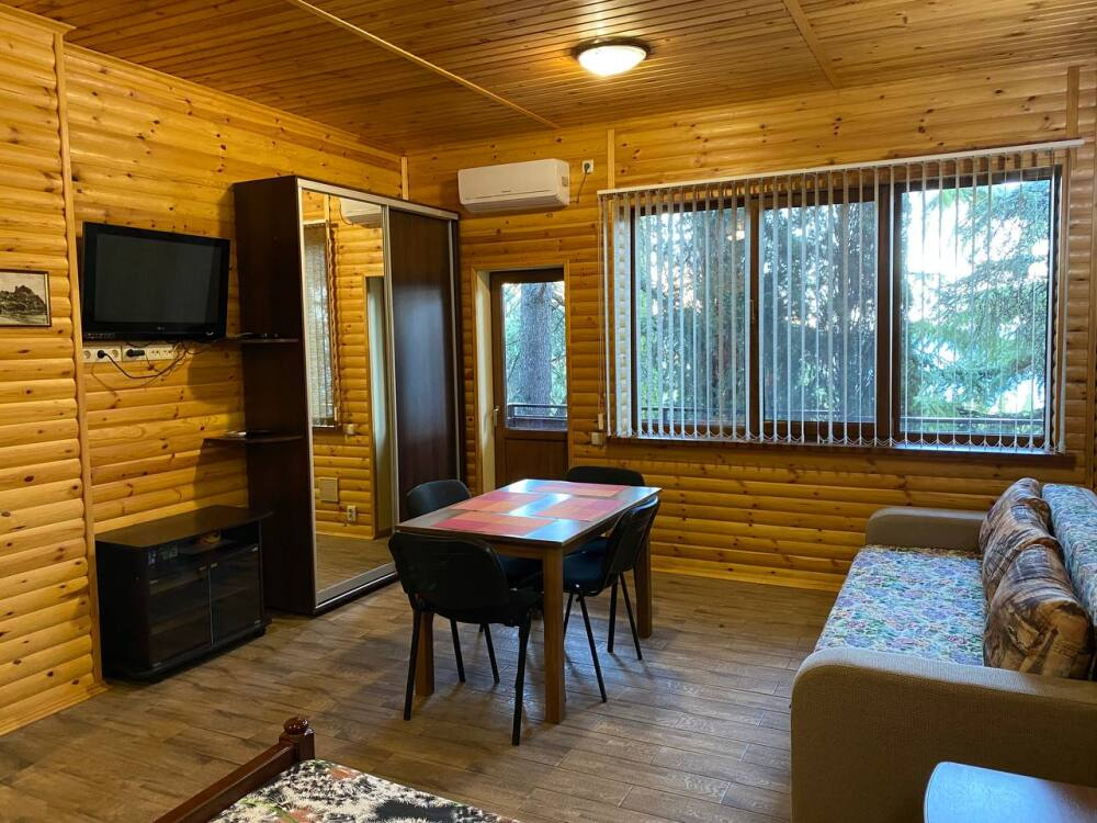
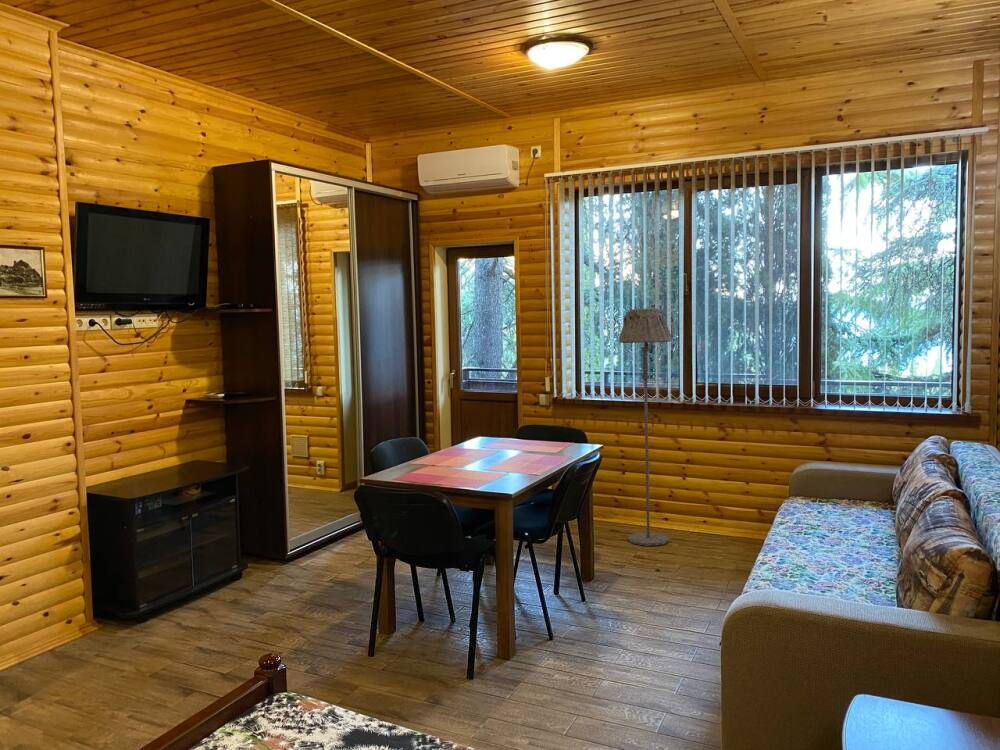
+ floor lamp [618,308,673,547]
